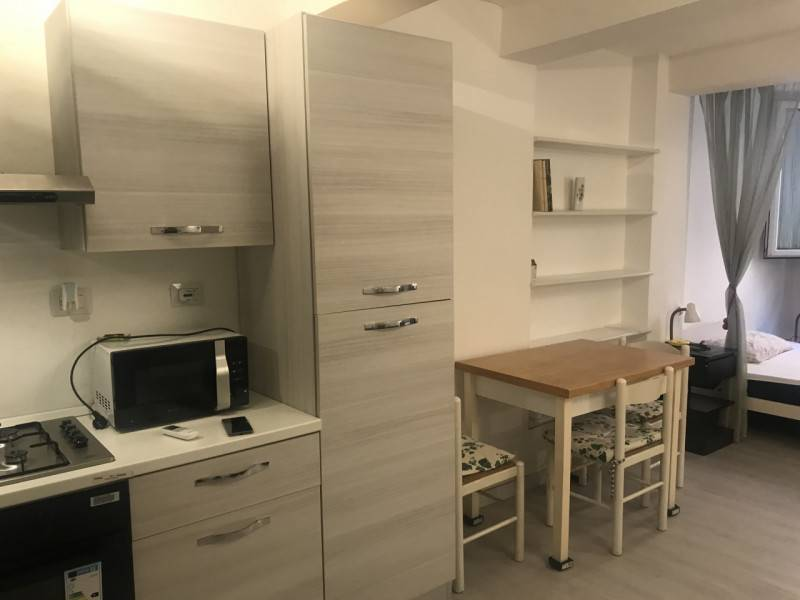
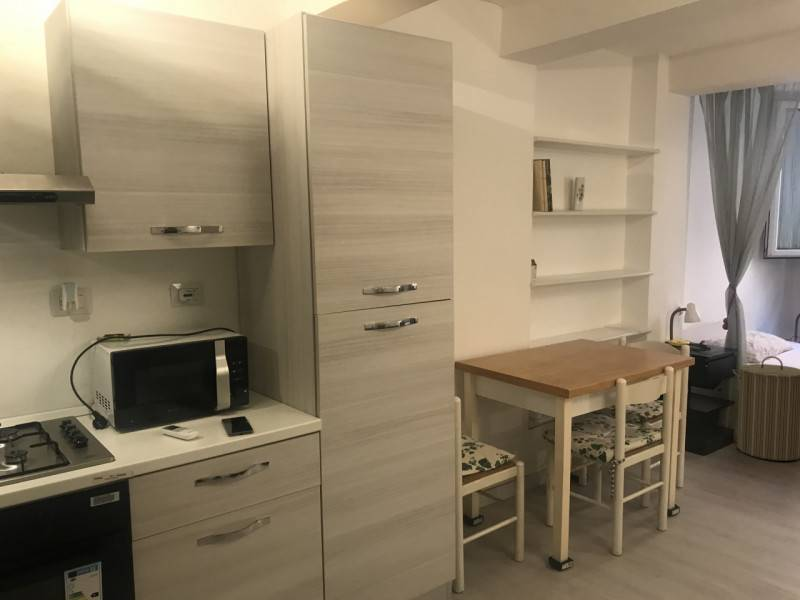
+ laundry hamper [731,355,800,462]
